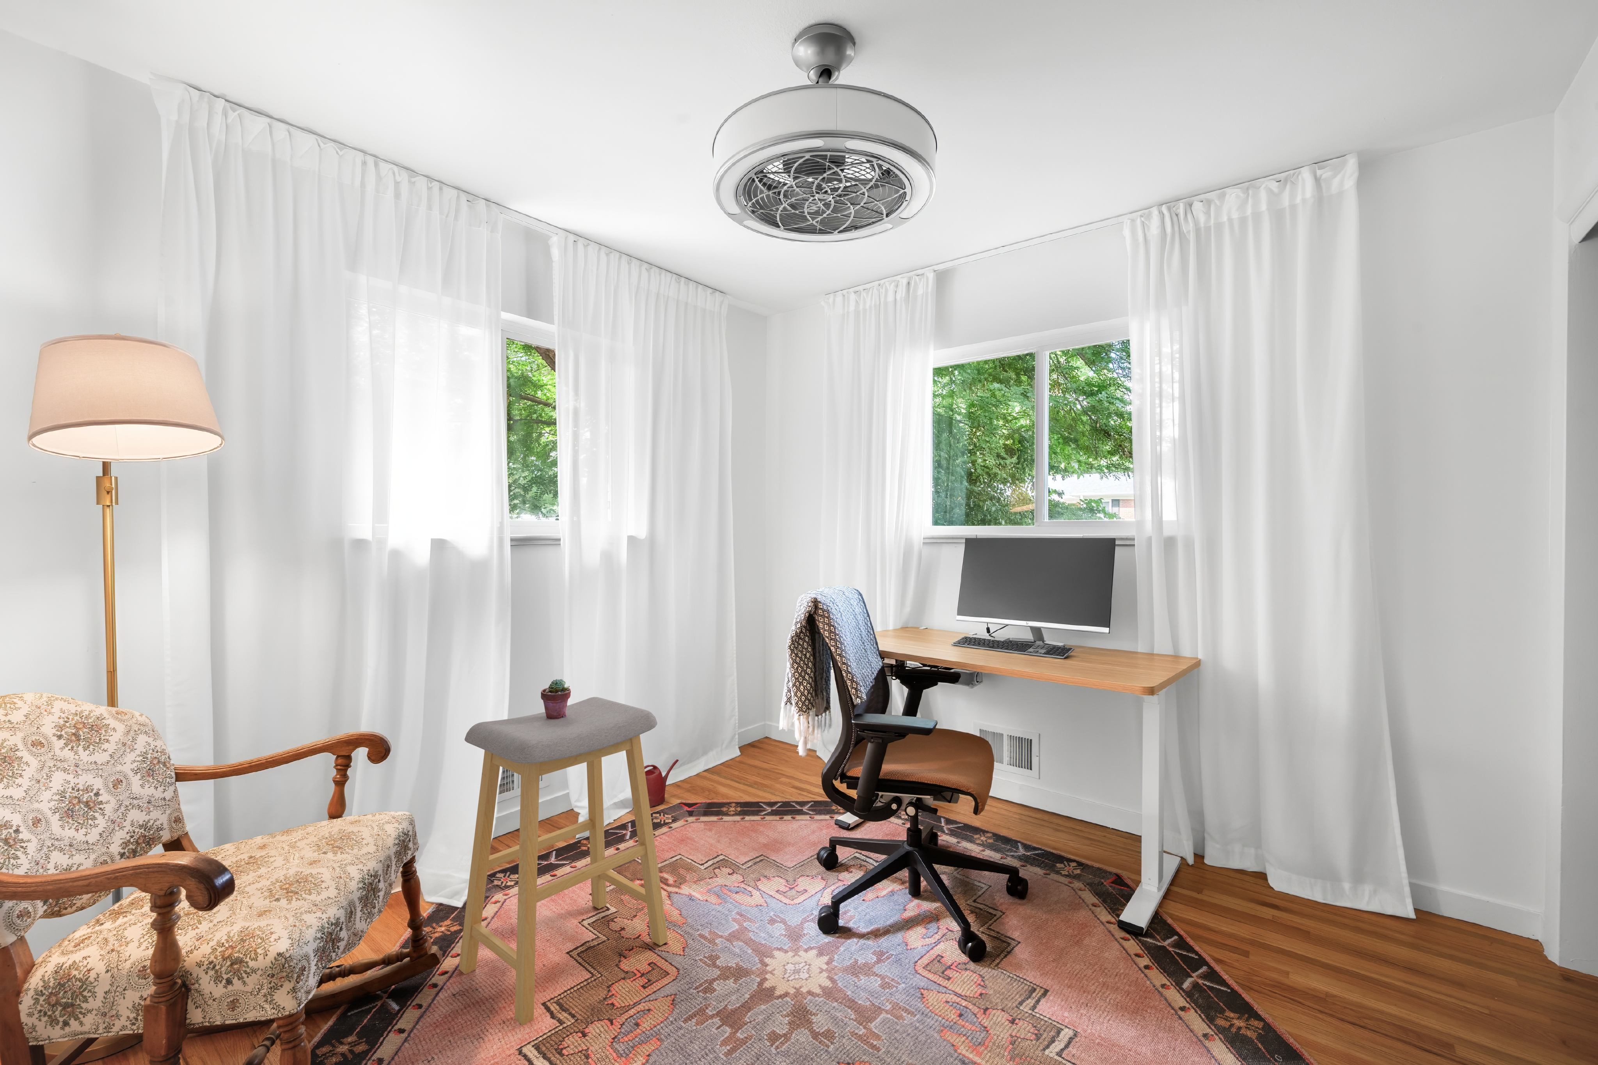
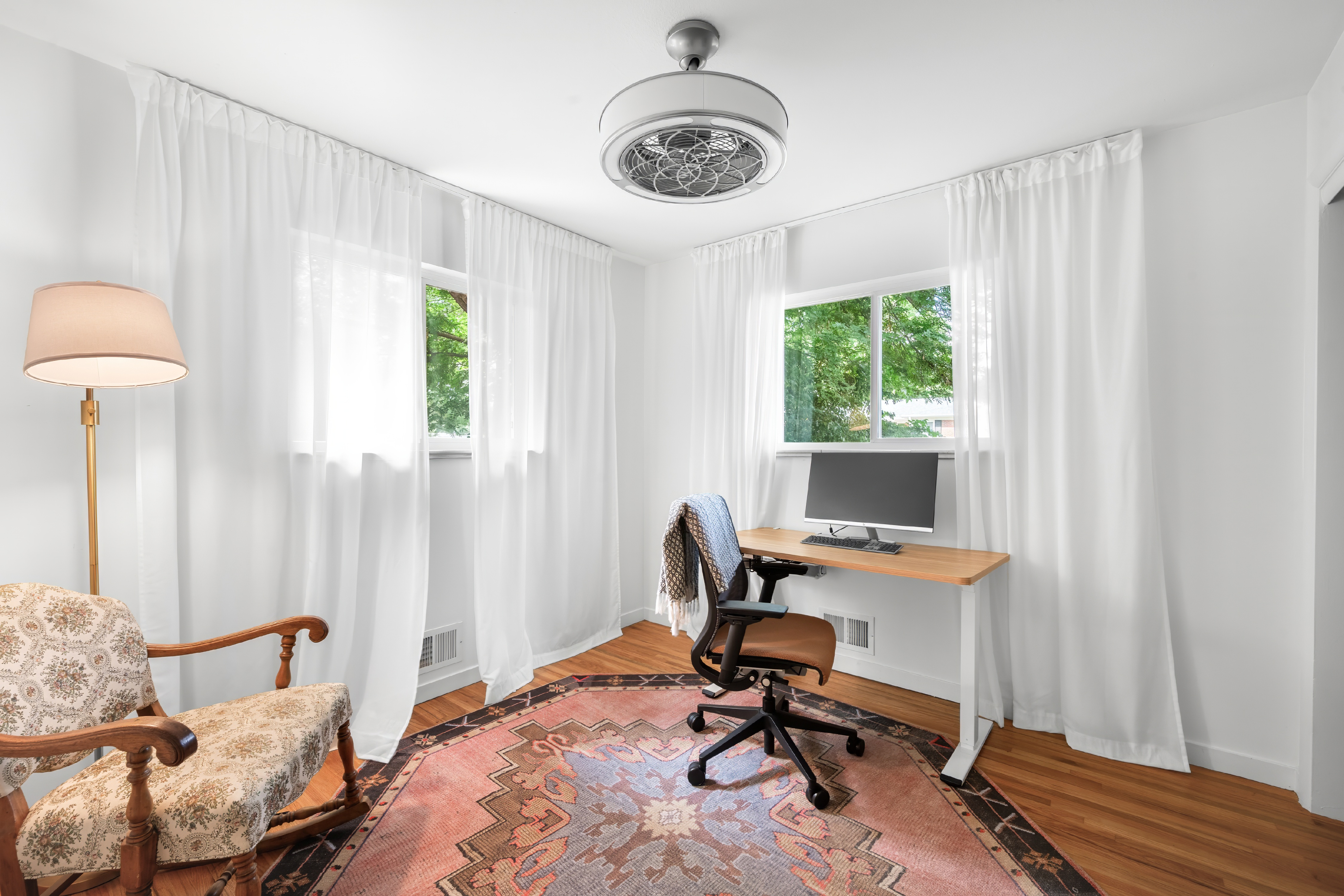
- watering can [644,758,679,807]
- potted succulent [540,679,571,719]
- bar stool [459,697,668,1026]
